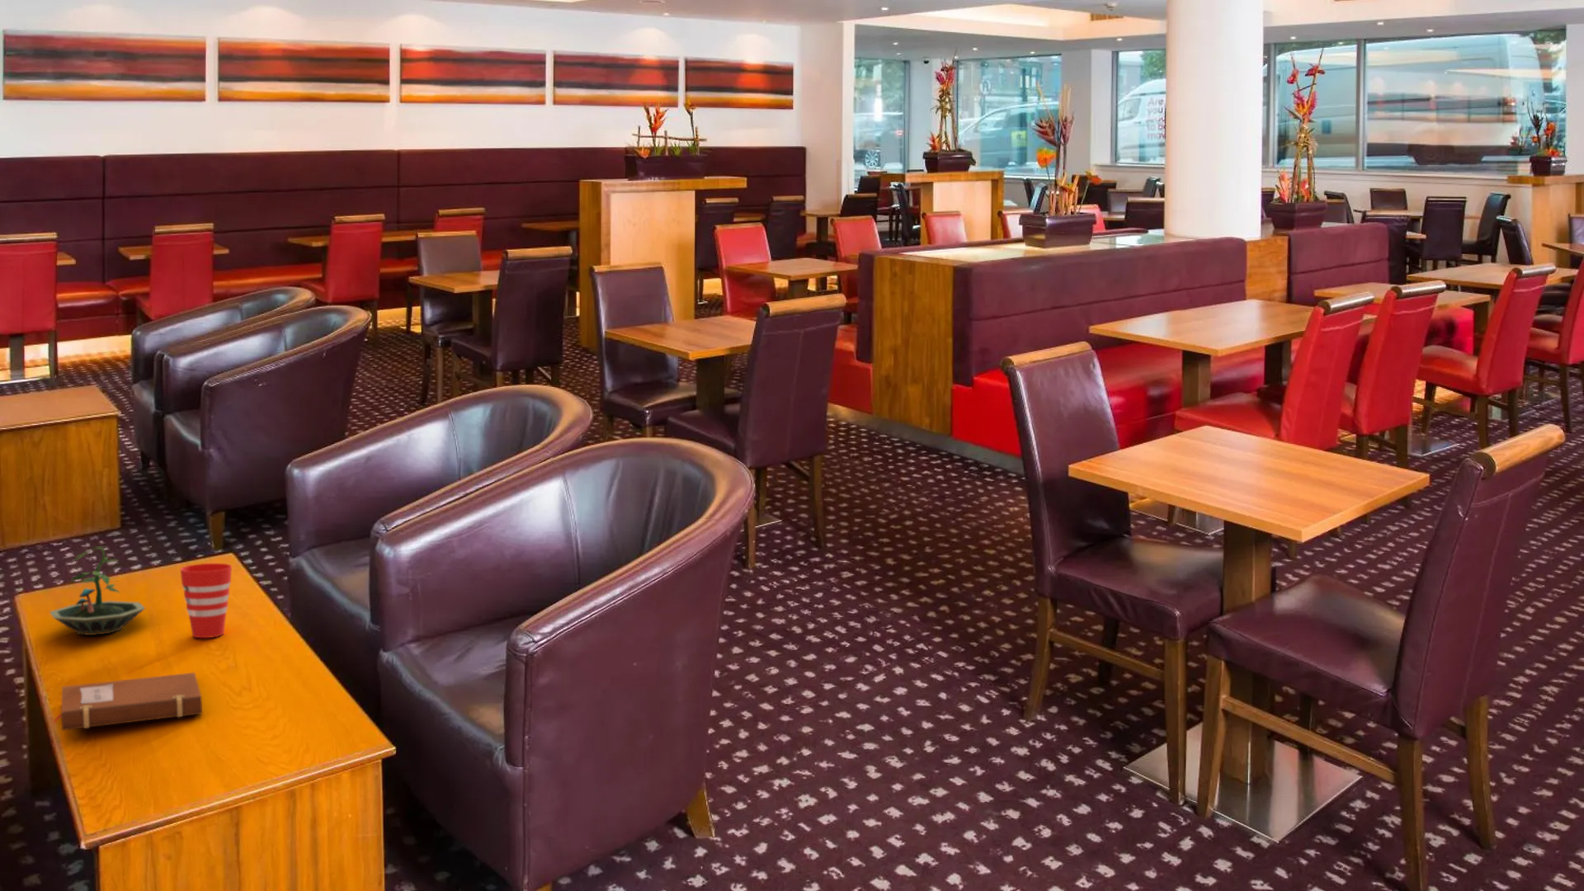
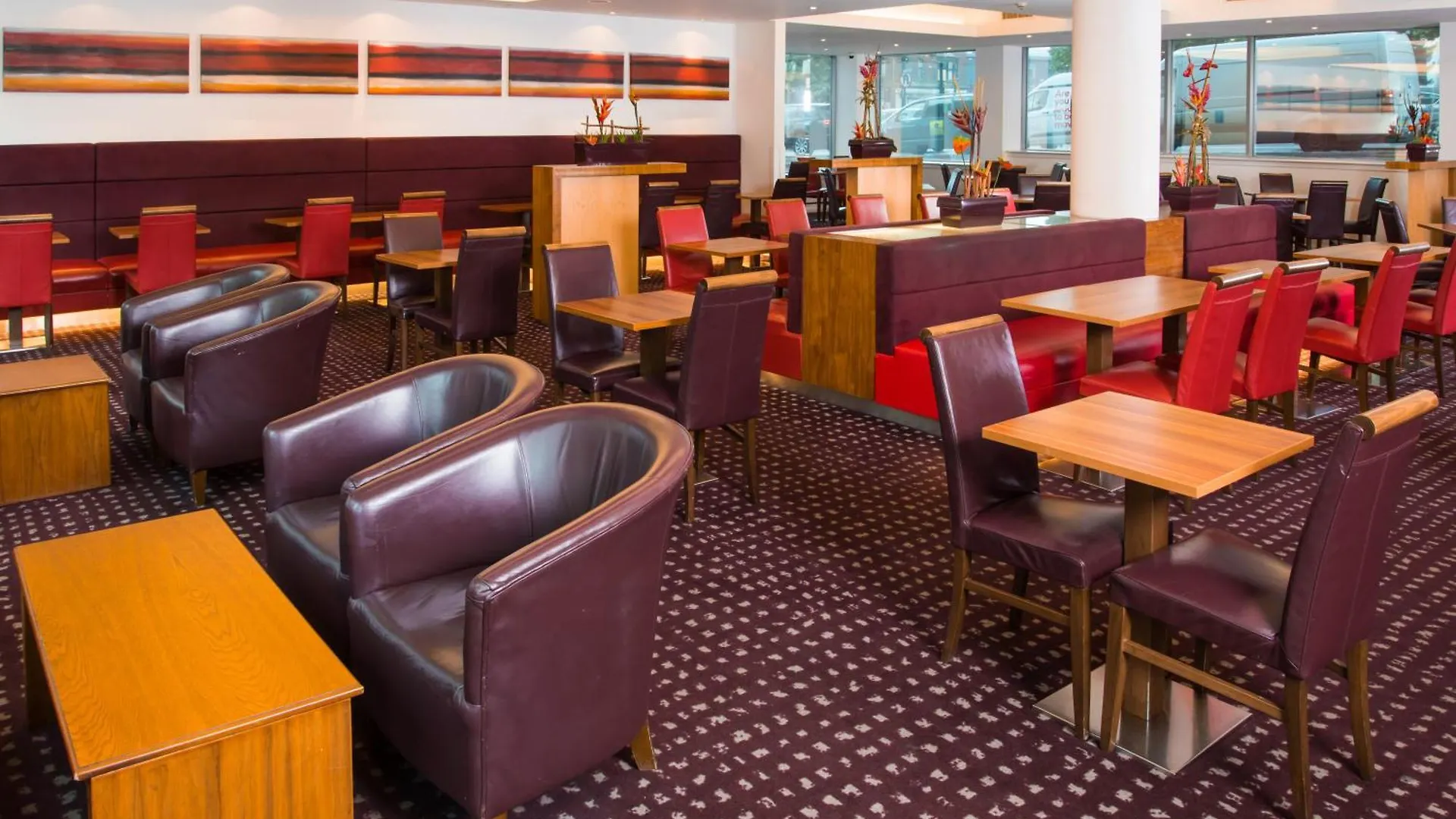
- notebook [53,671,203,731]
- cup [180,562,233,639]
- terrarium [49,545,146,636]
